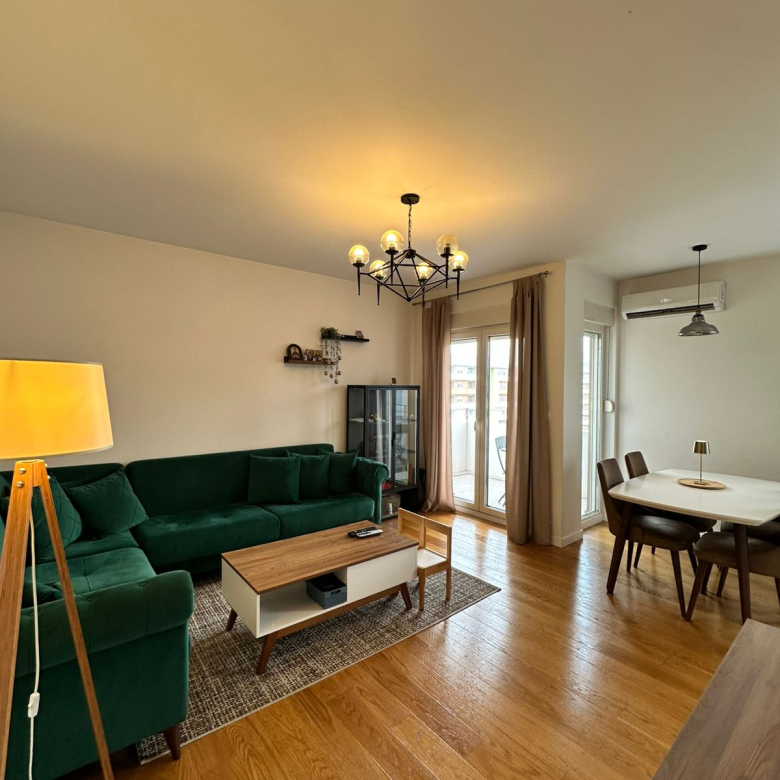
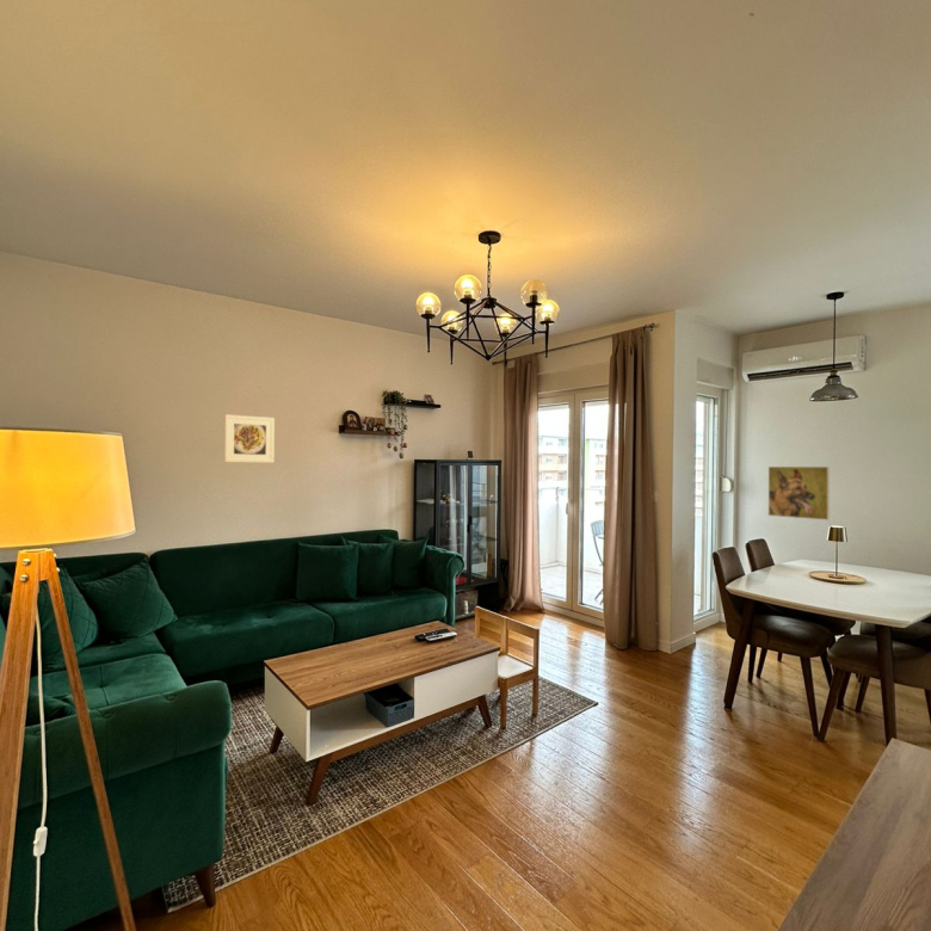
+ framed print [767,466,831,522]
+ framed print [223,413,276,464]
